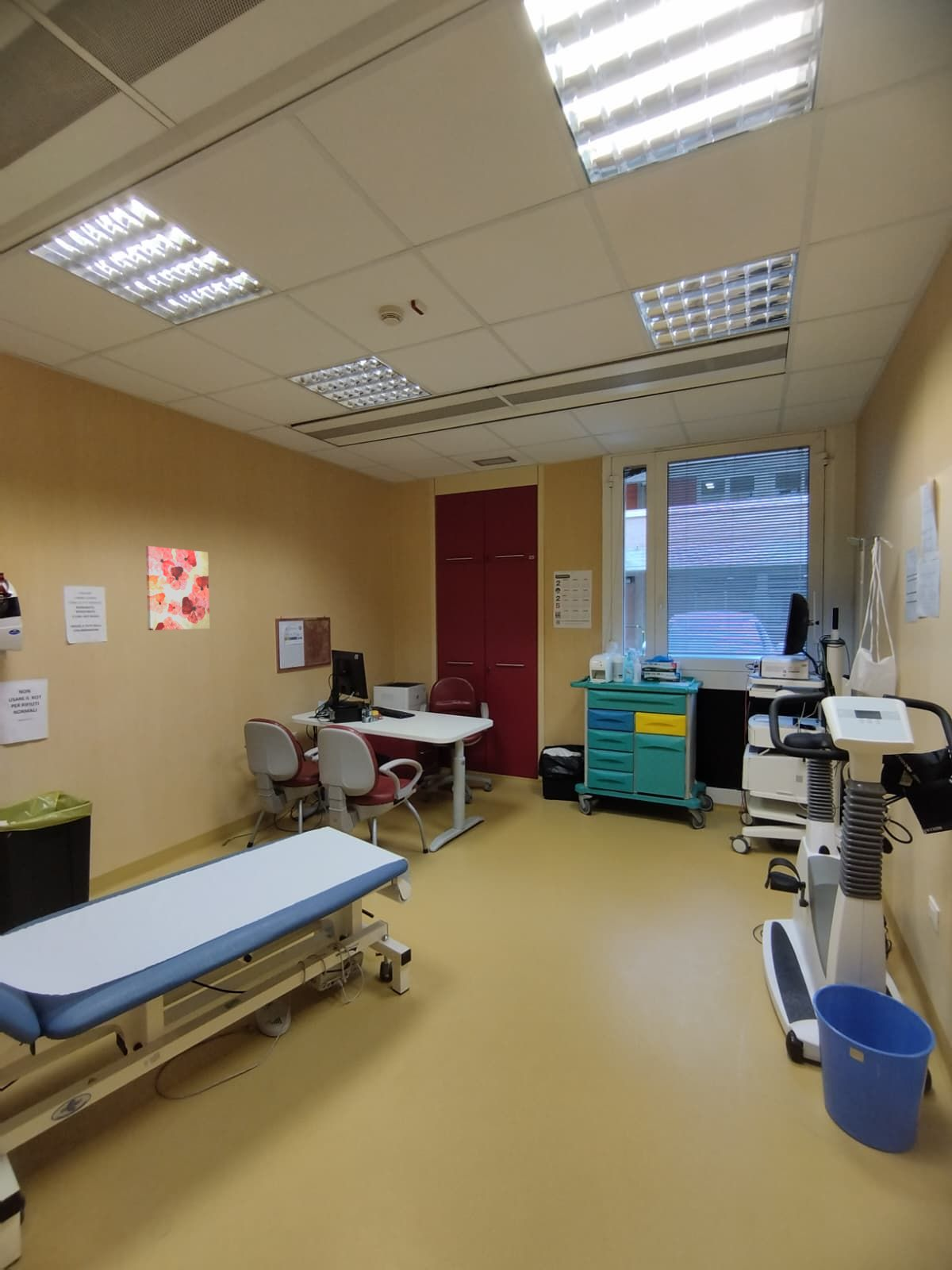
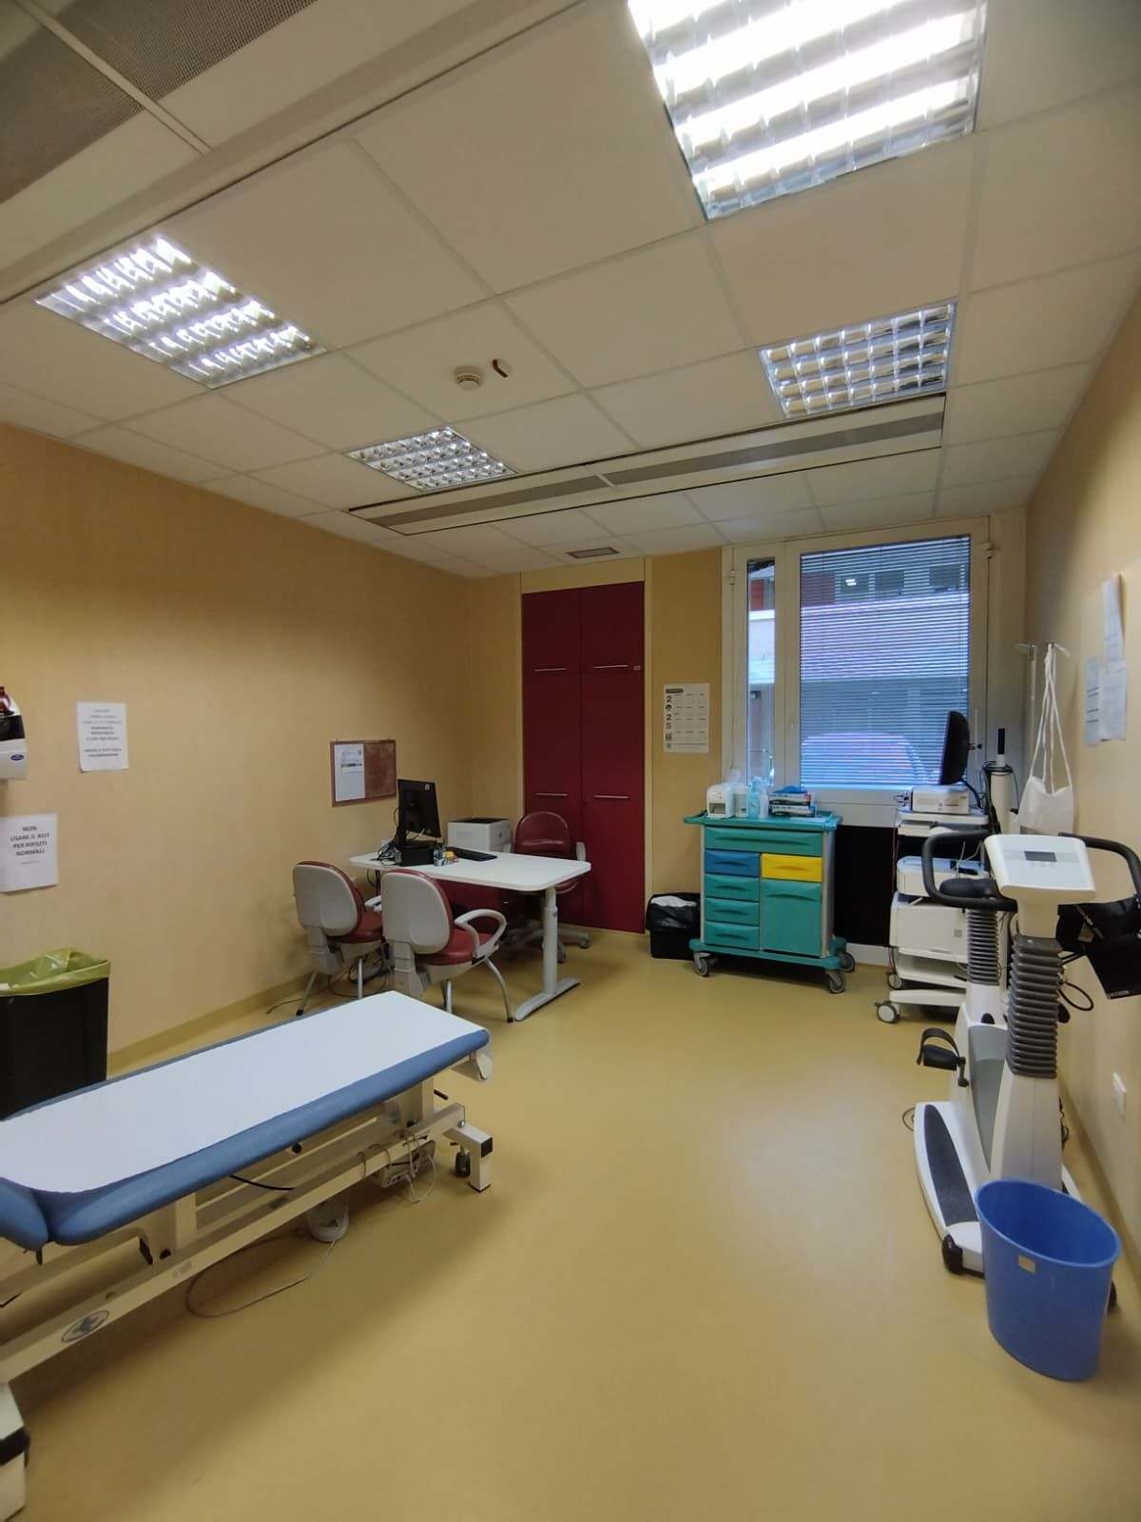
- wall art [145,545,210,631]
